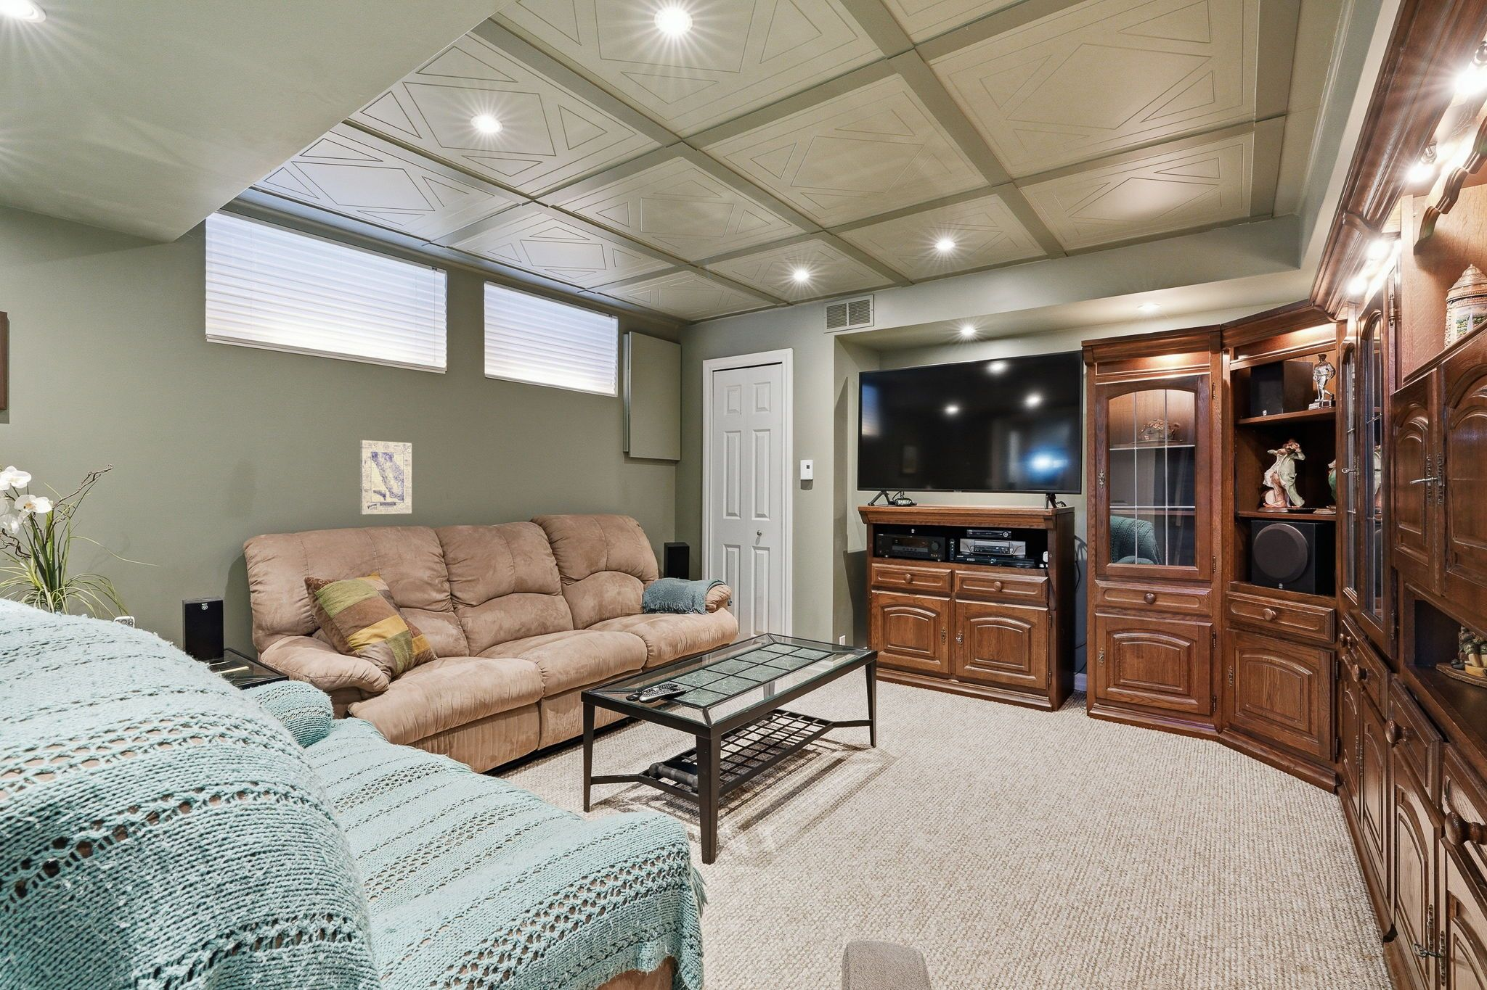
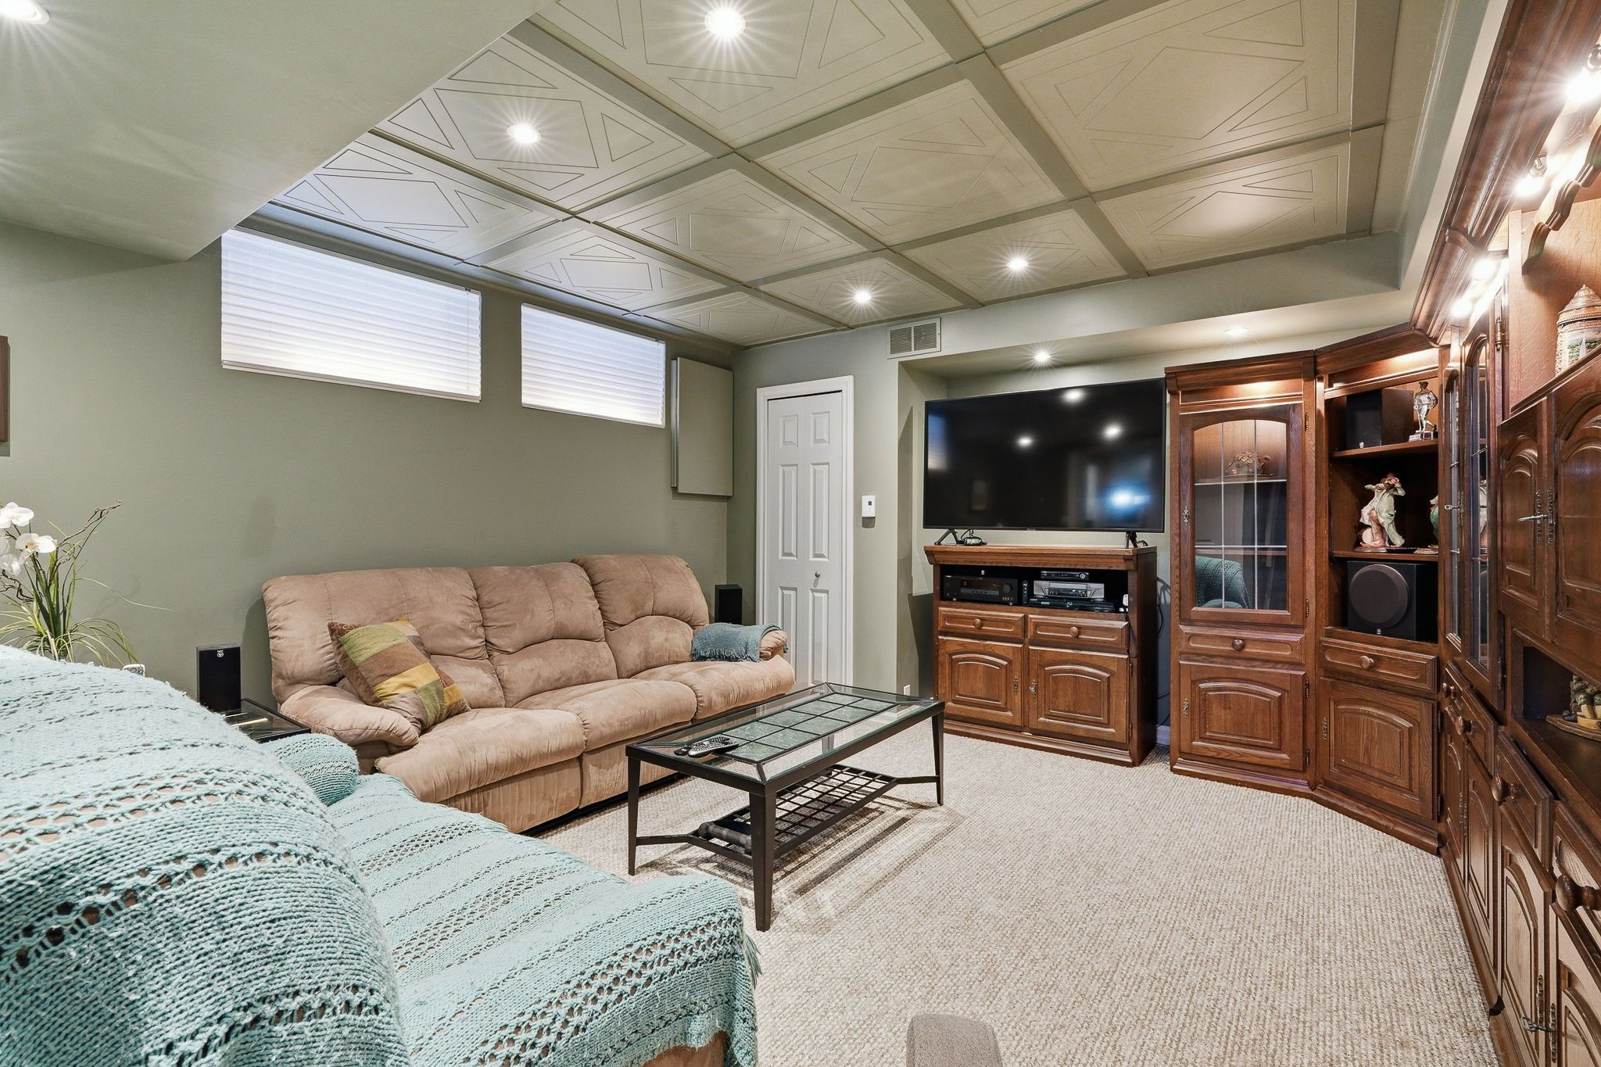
- wall art [359,440,412,515]
